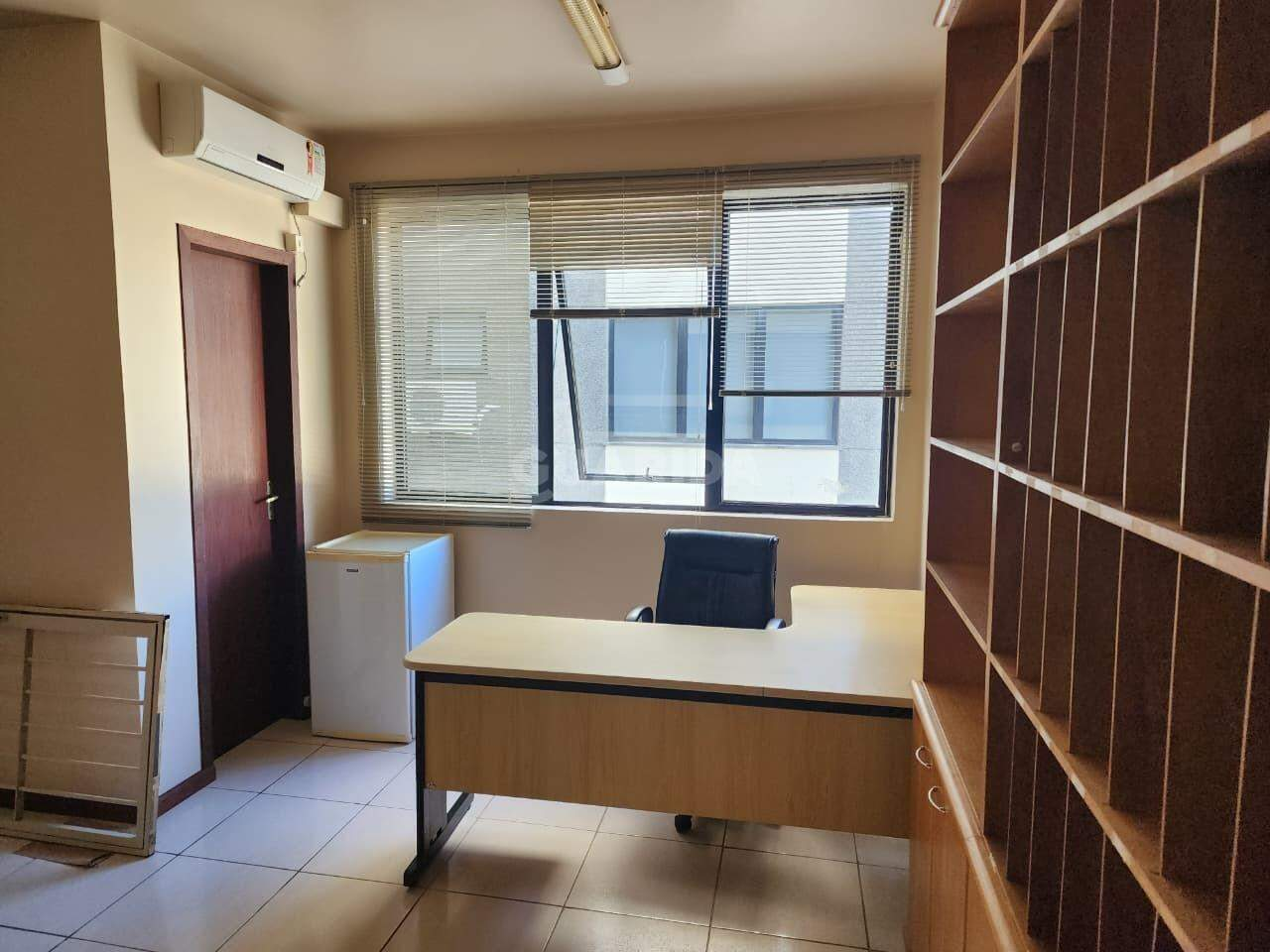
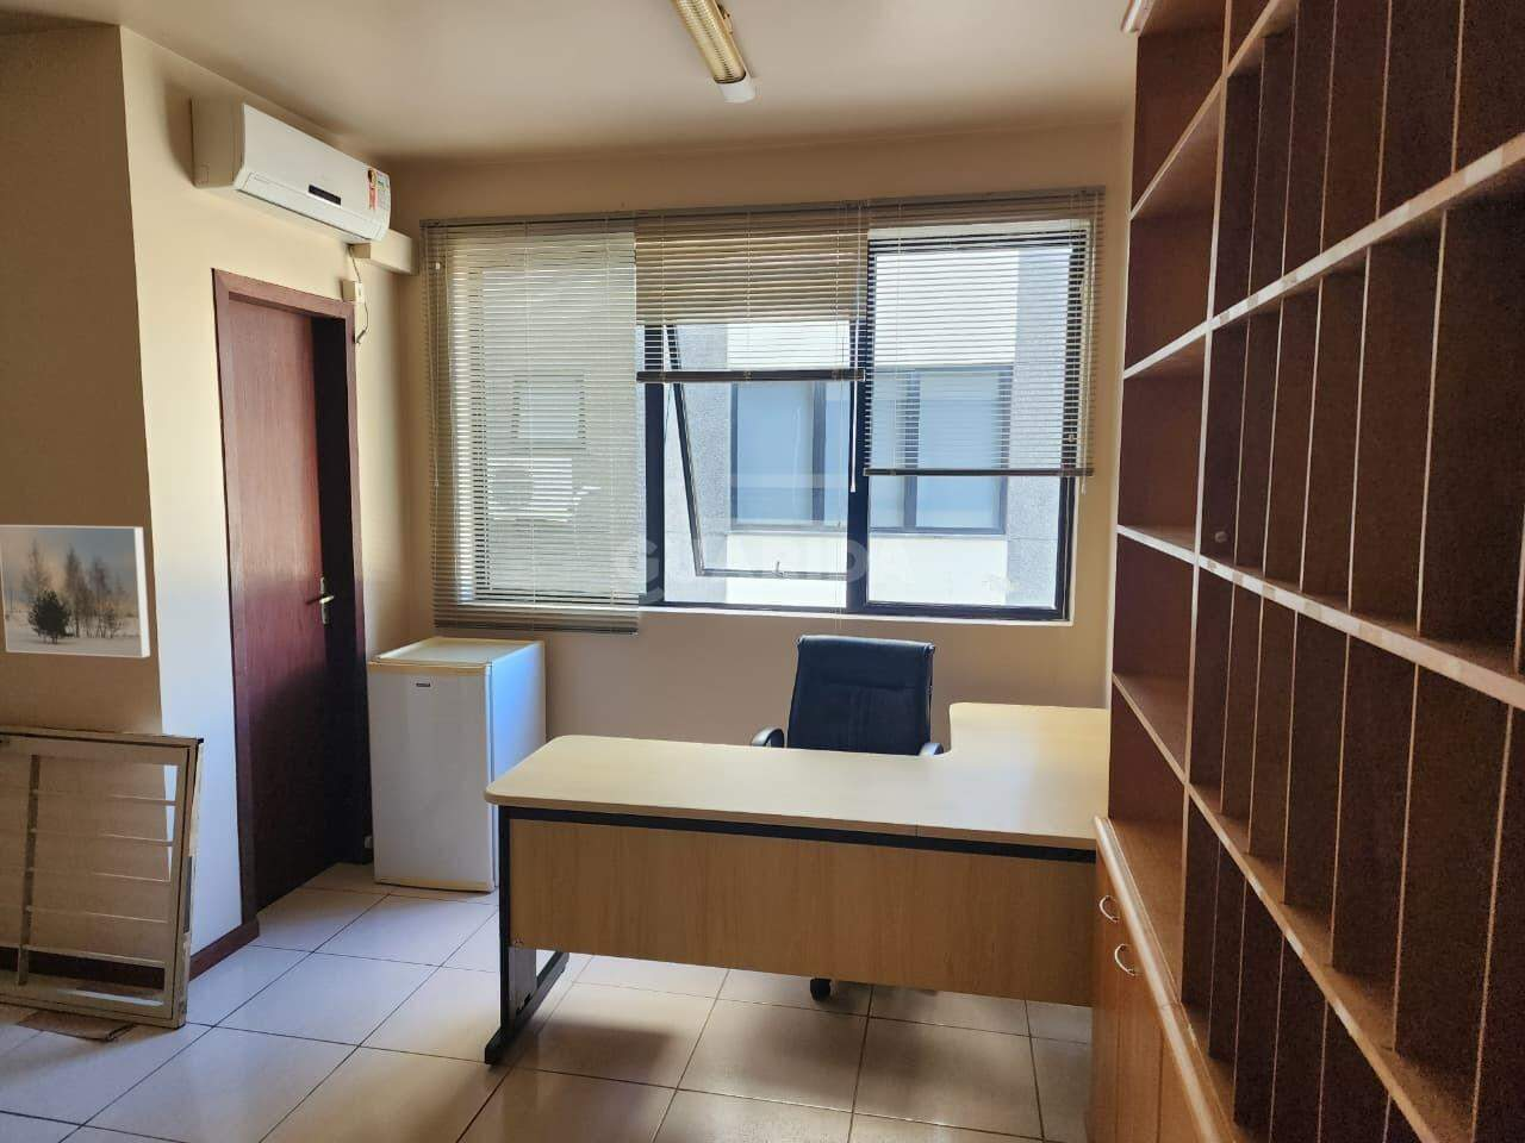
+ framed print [0,523,151,659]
